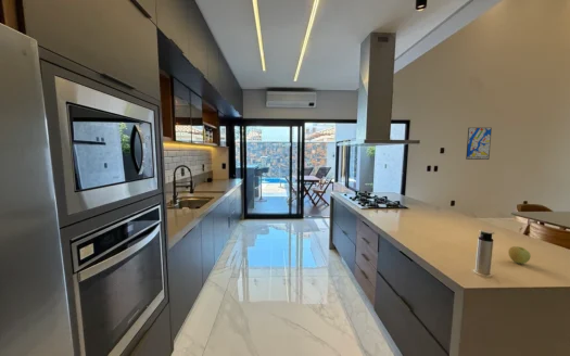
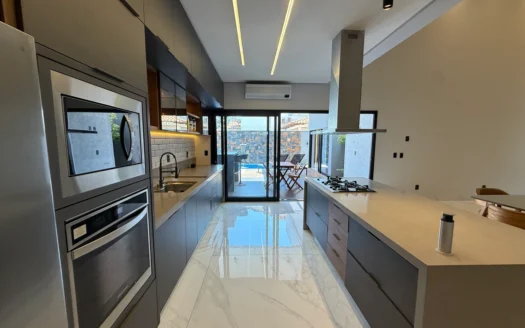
- apple [507,245,532,265]
- wall art [465,127,493,161]
